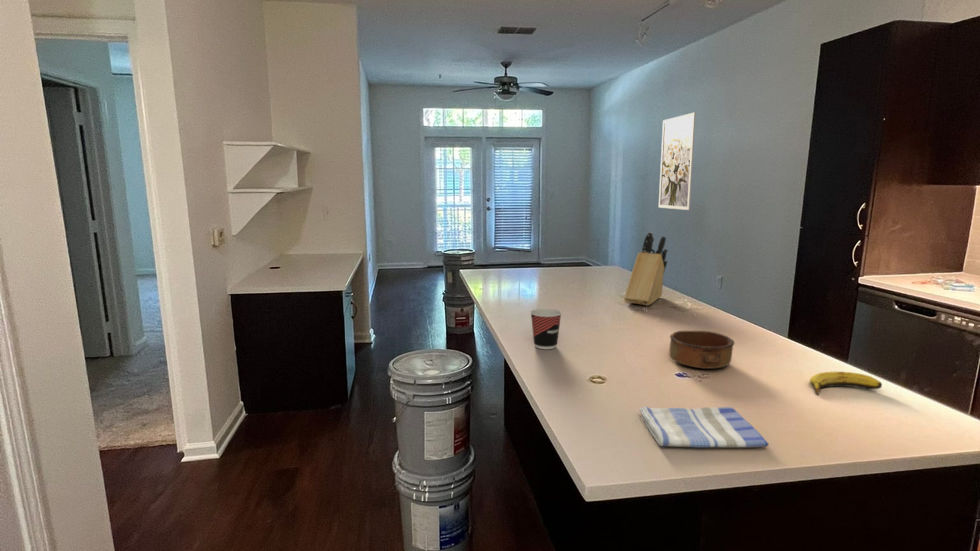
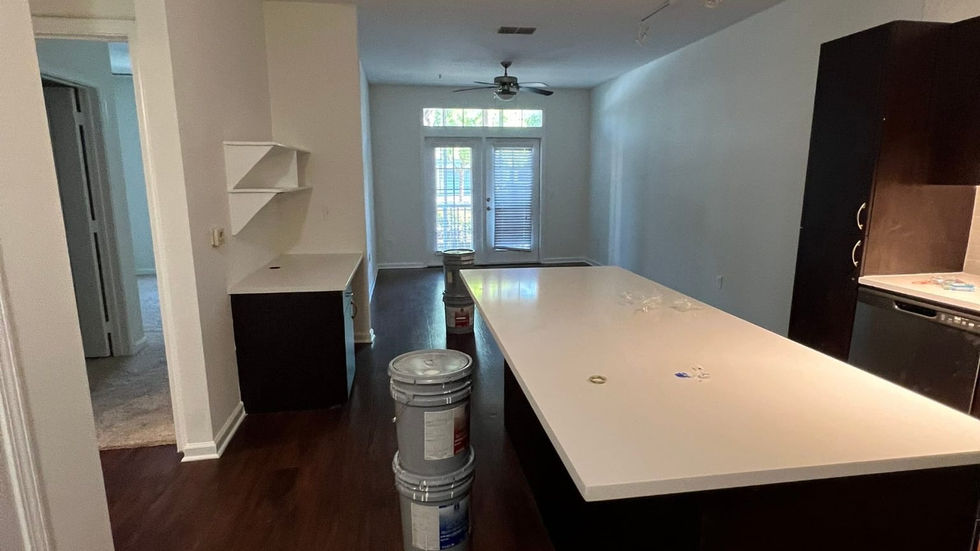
- cup [529,308,563,350]
- bowl [668,330,736,369]
- dish towel [638,405,770,449]
- knife block [623,231,669,306]
- banana [809,371,883,396]
- wall art [658,111,697,211]
